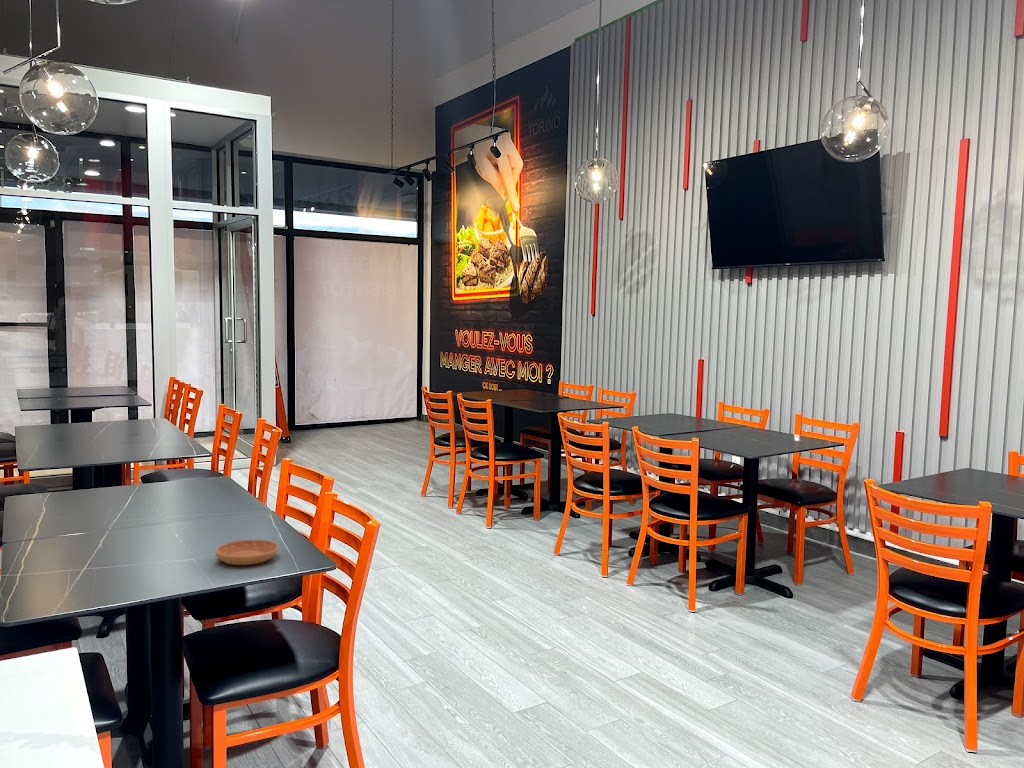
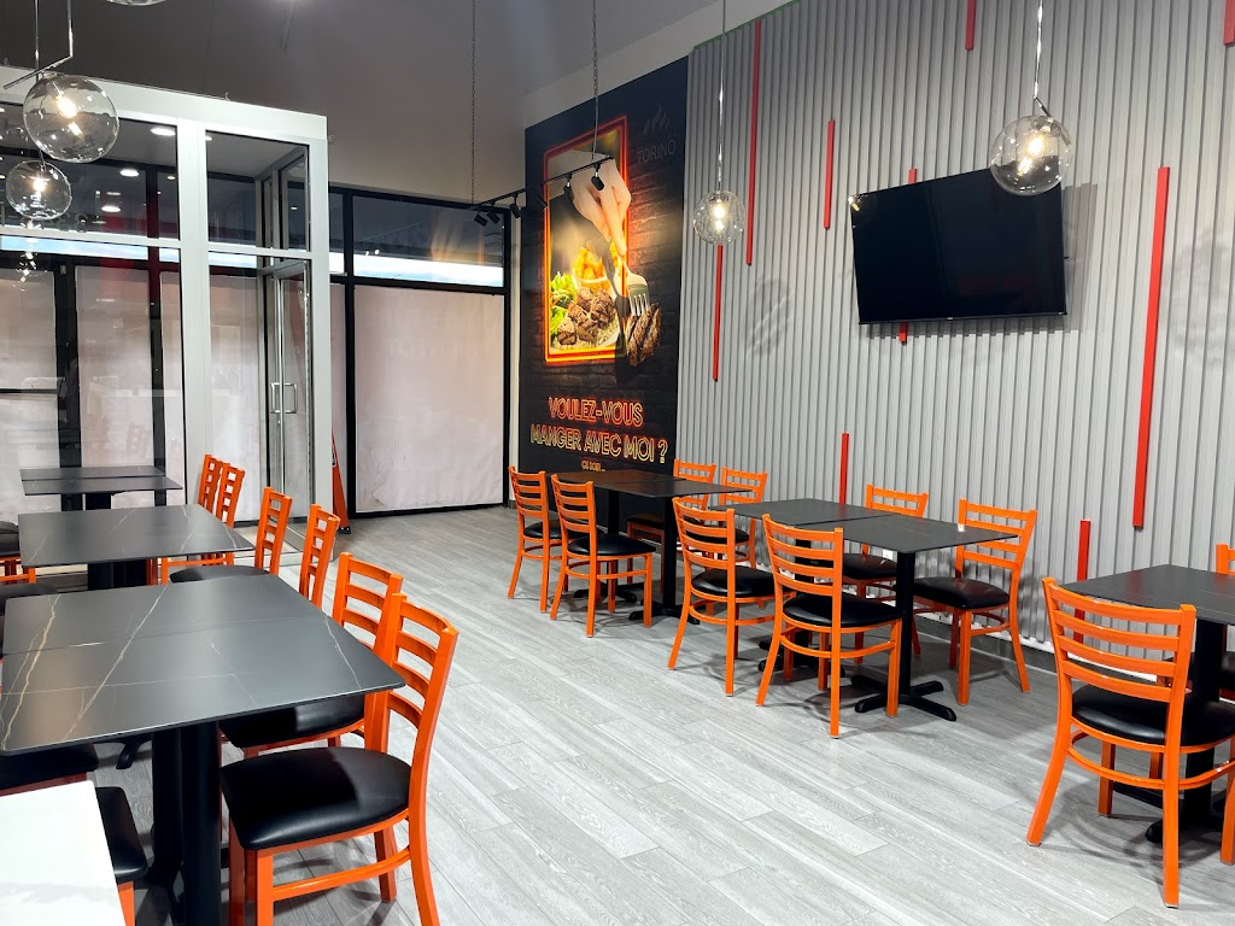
- saucer [214,539,280,566]
